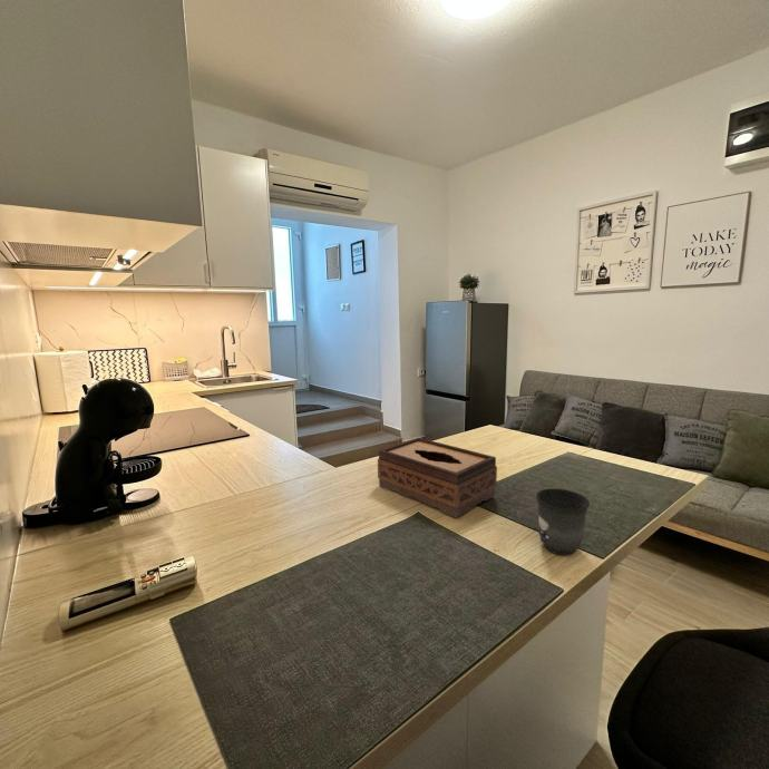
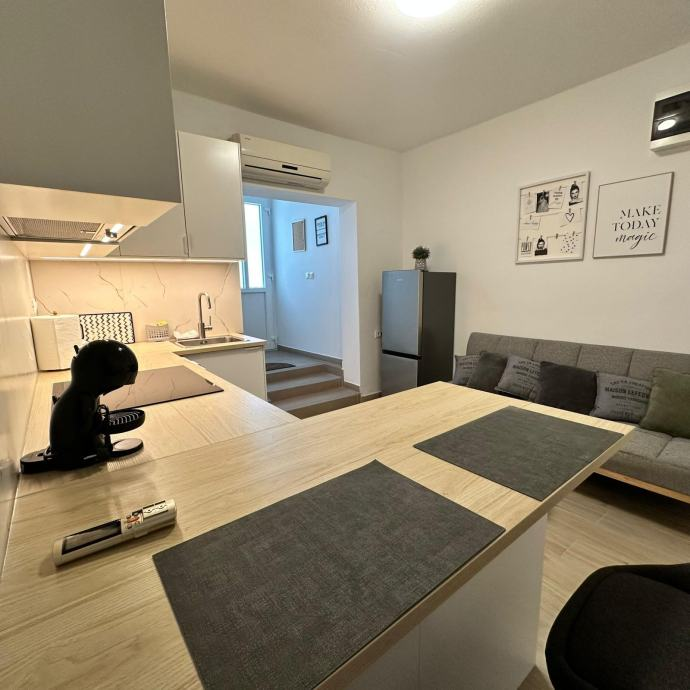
- mug [535,488,591,556]
- tissue box [377,437,498,518]
